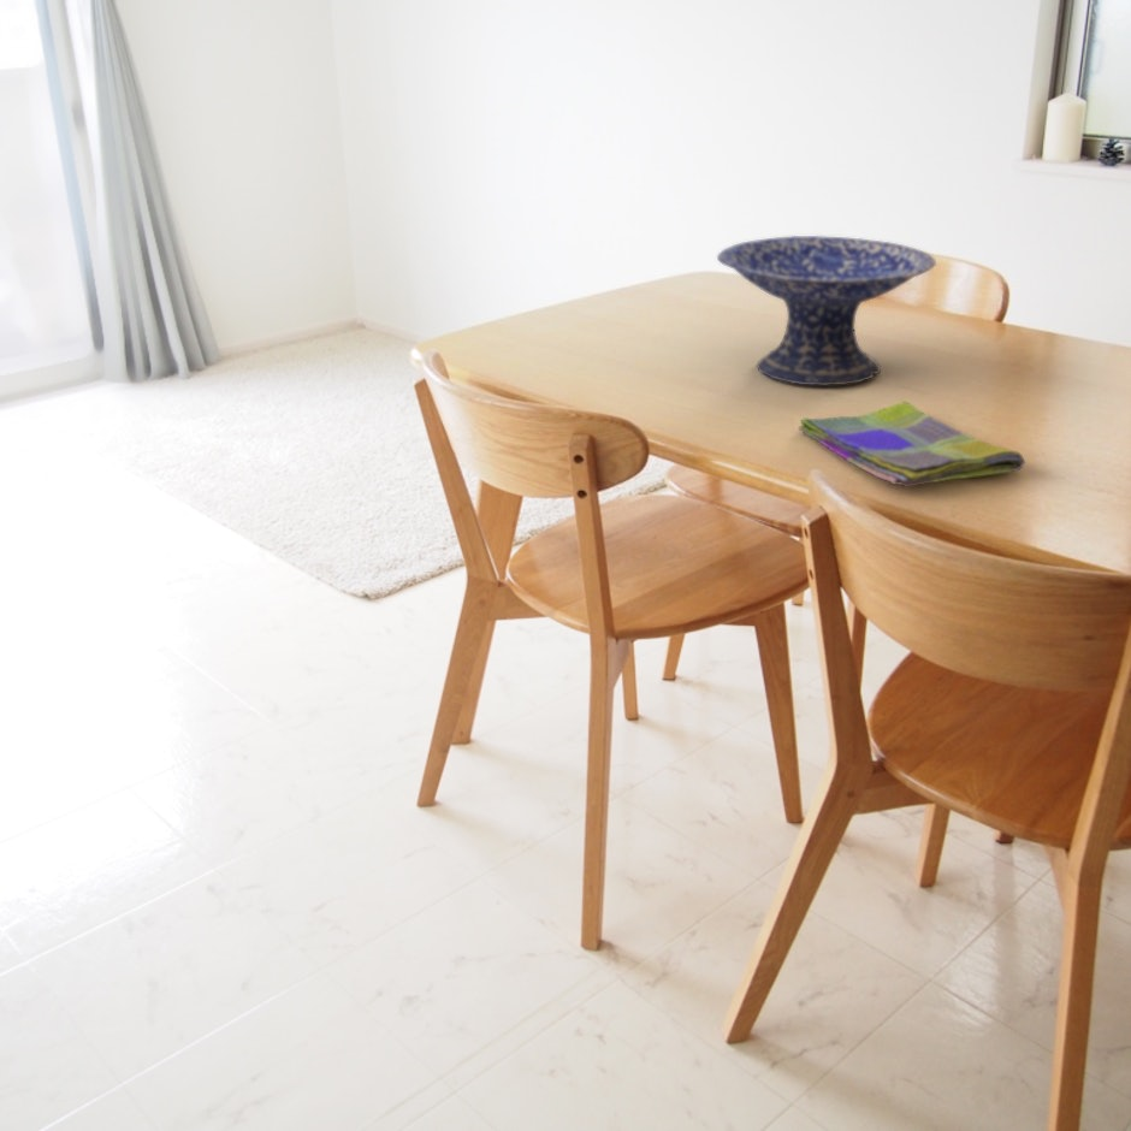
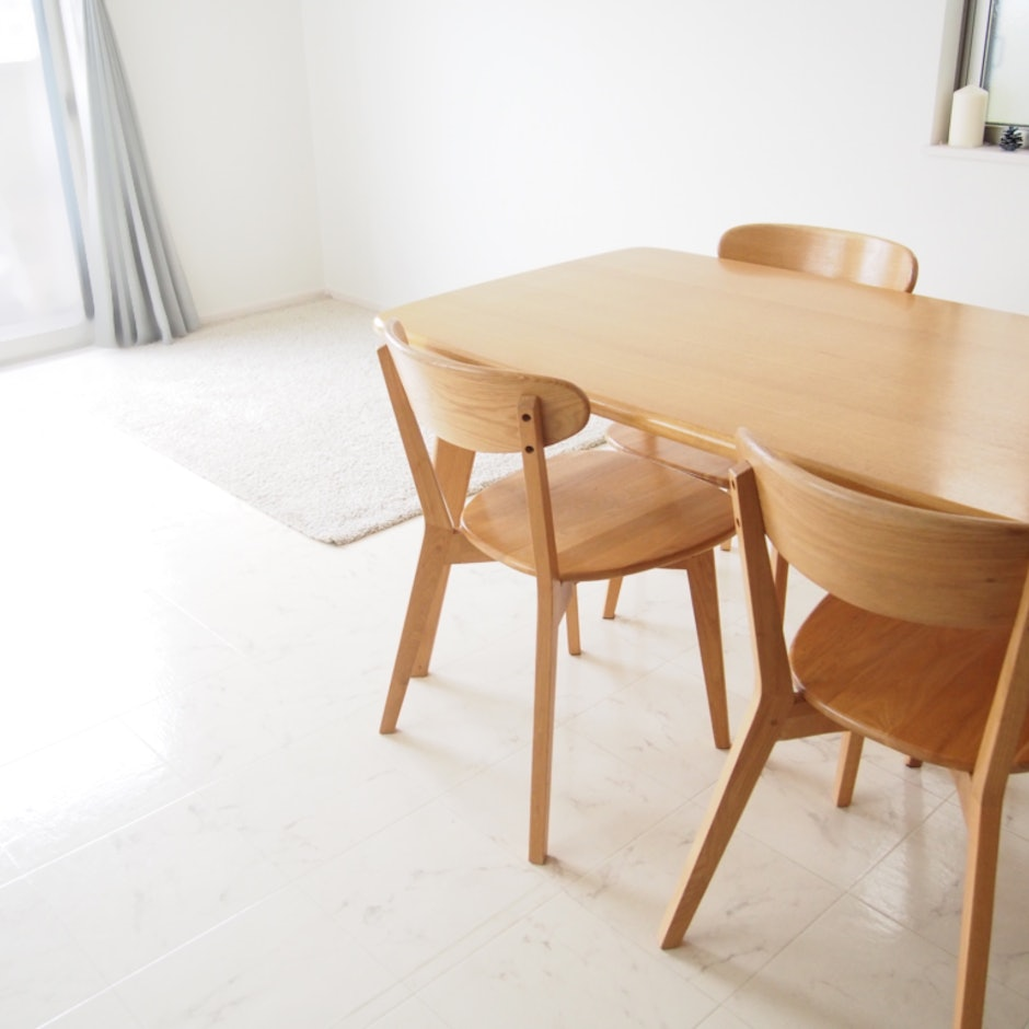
- decorative bowl [716,235,937,387]
- dish towel [798,401,1026,488]
